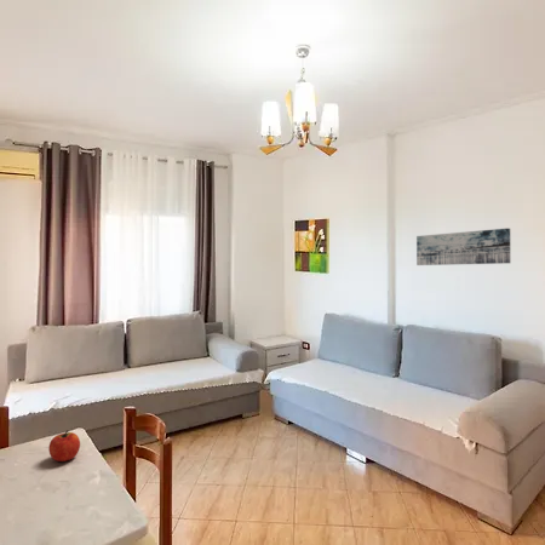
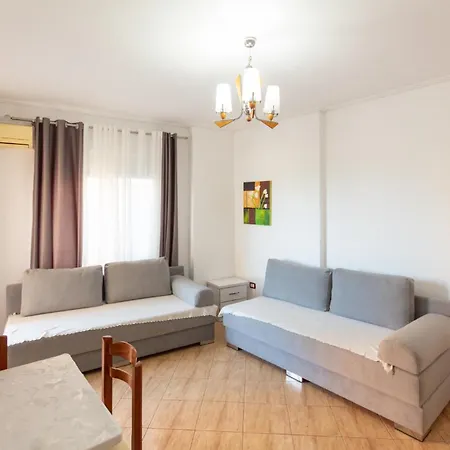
- apple [47,429,81,463]
- wall art [415,228,512,266]
